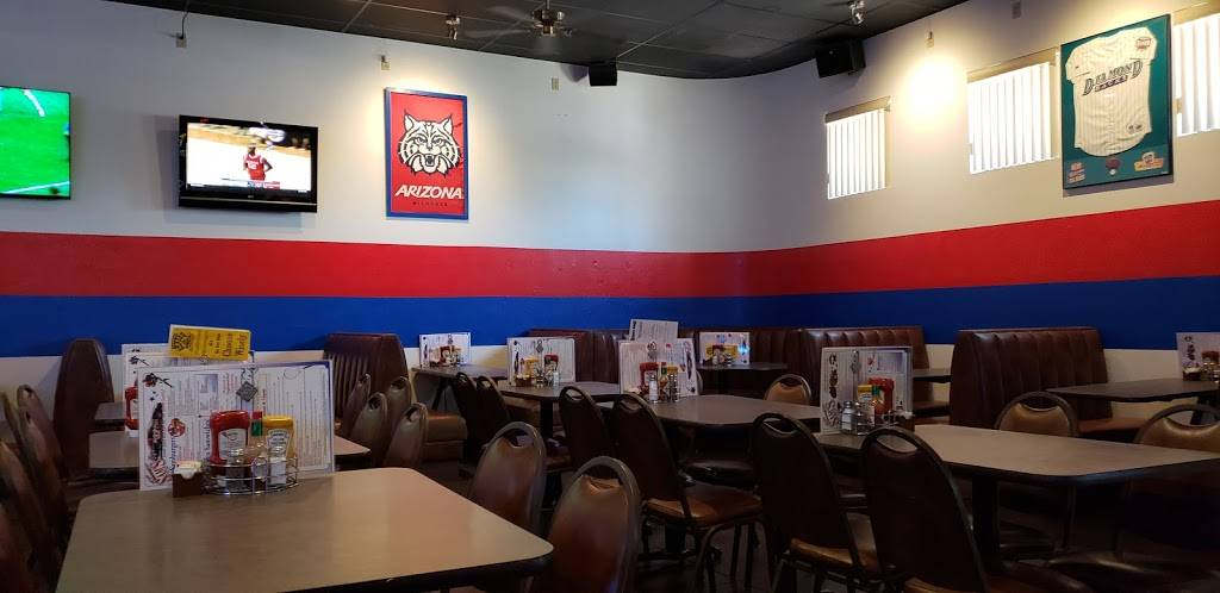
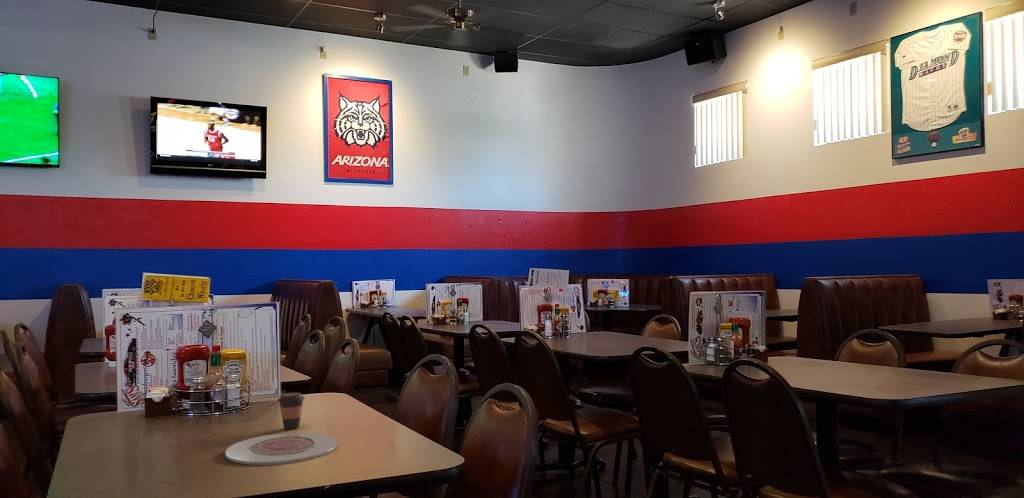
+ plate [224,432,338,466]
+ coffee cup [277,392,305,430]
